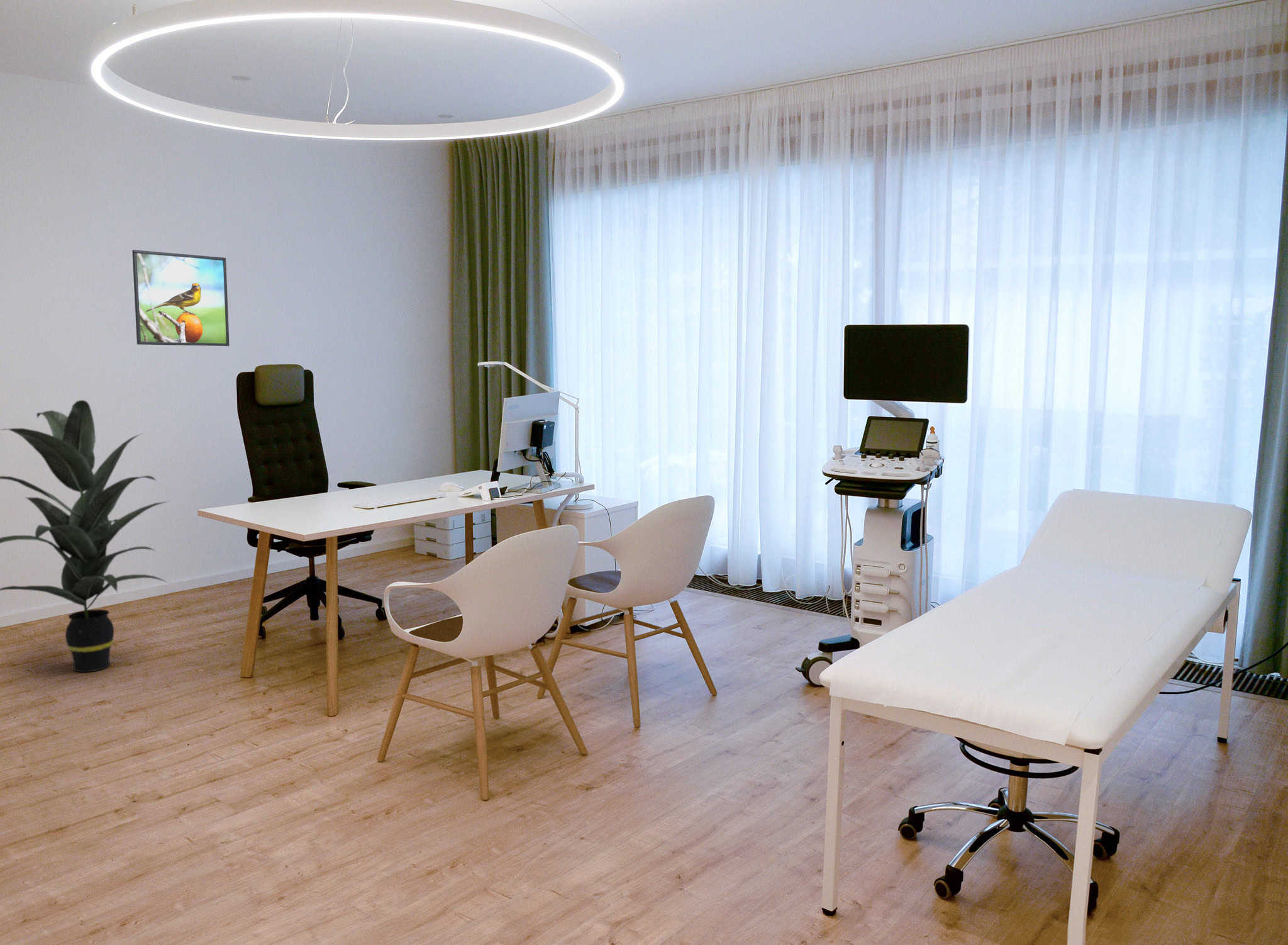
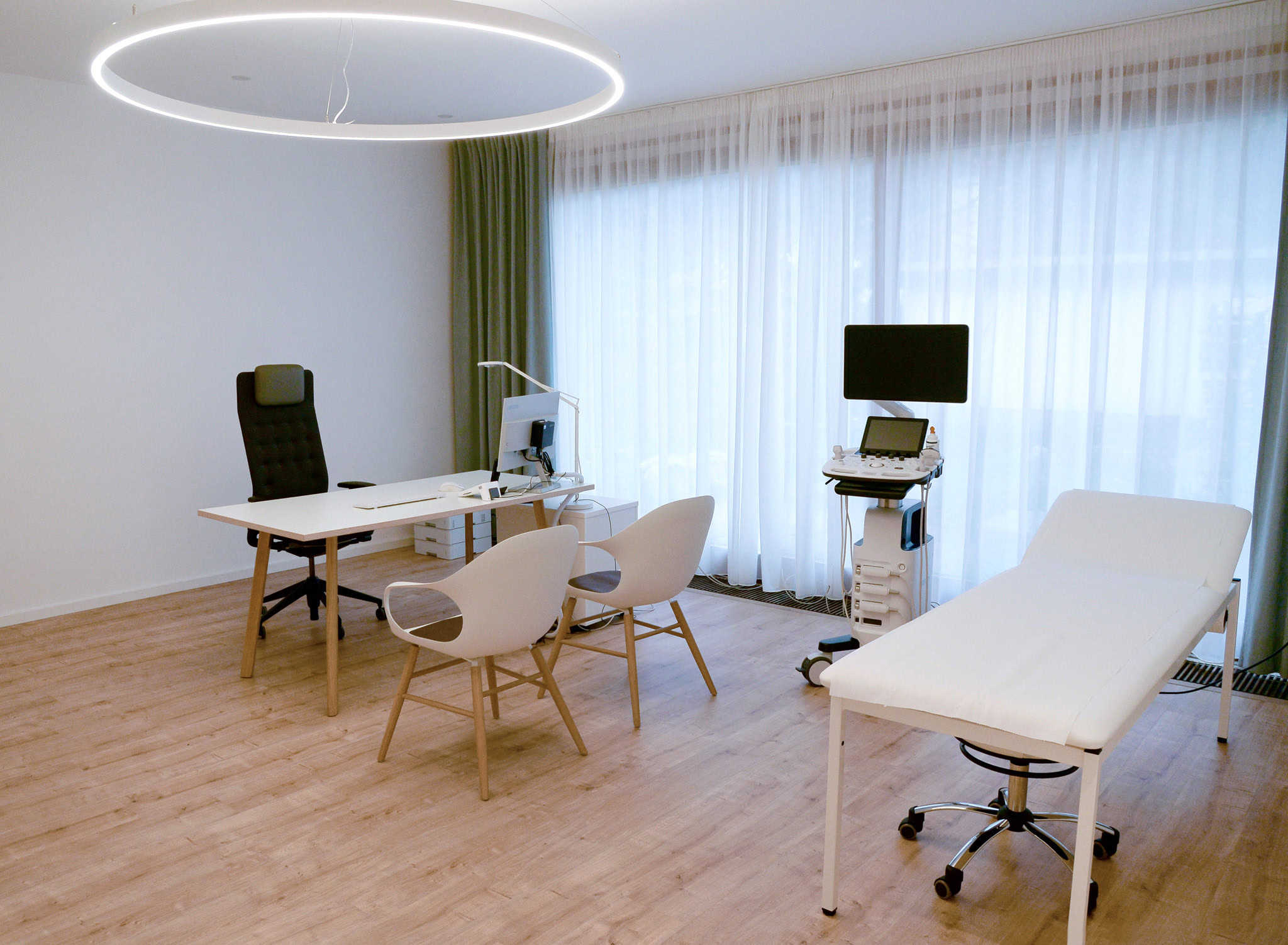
- indoor plant [0,400,169,673]
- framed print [131,249,230,347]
